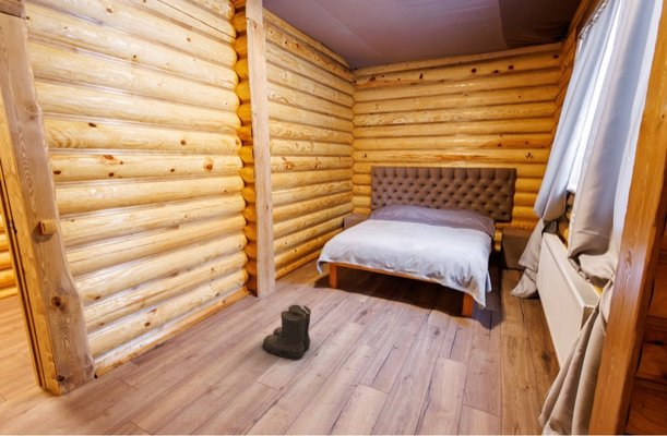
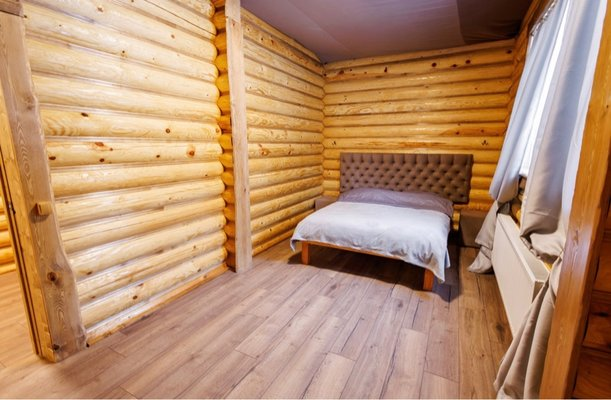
- boots [260,304,312,361]
